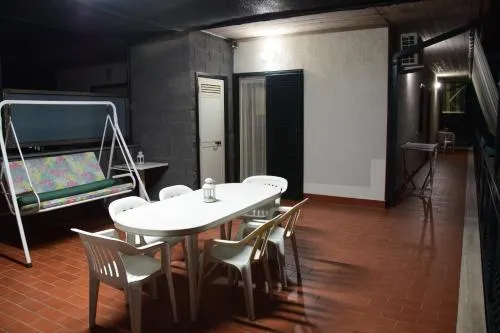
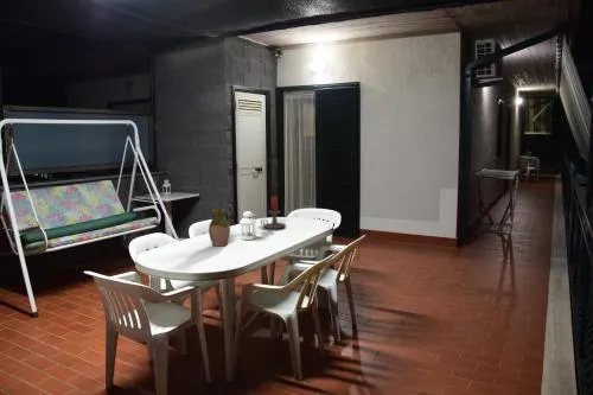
+ pitcher [208,208,231,248]
+ candle holder [260,195,287,230]
